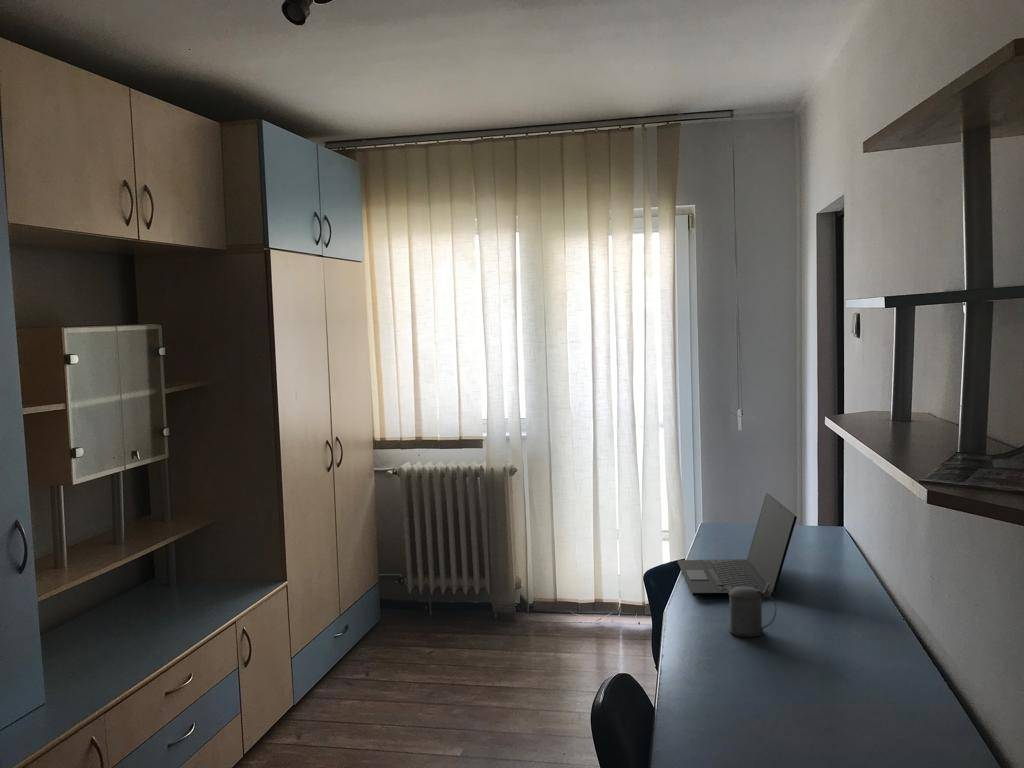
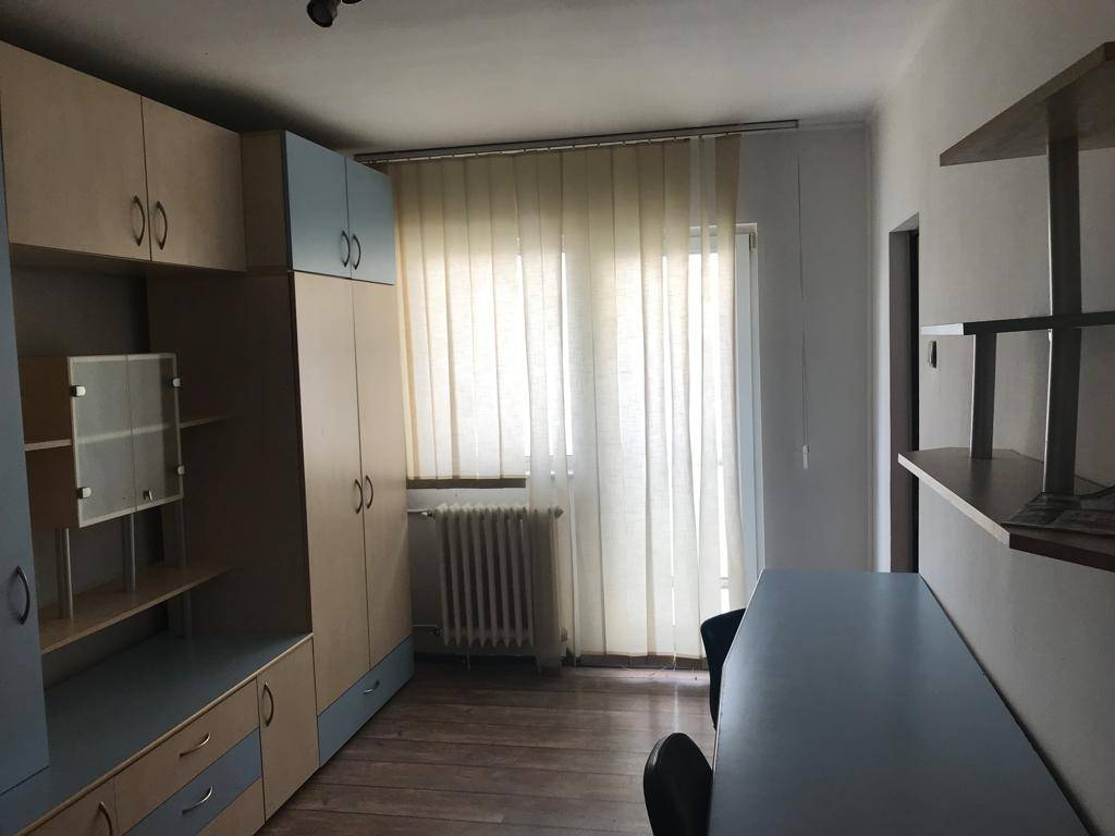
- beer stein [728,582,777,638]
- laptop [676,492,798,597]
